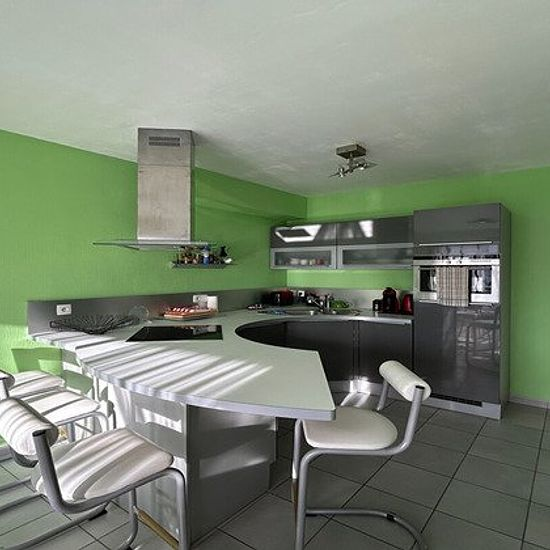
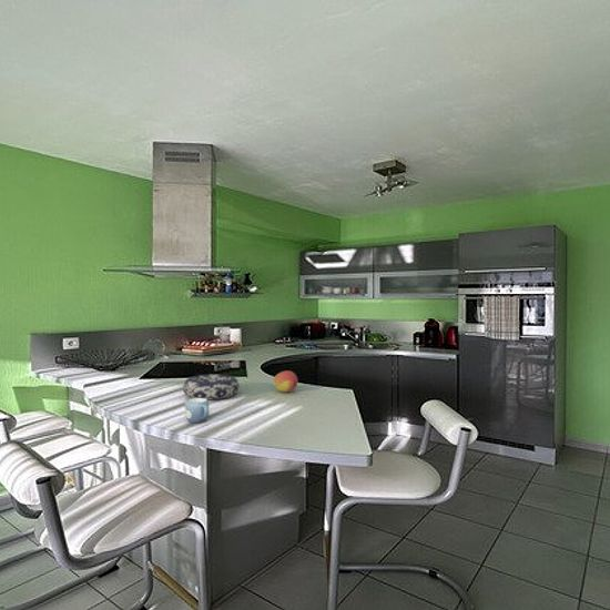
+ mug [184,398,210,424]
+ decorative bowl [182,374,241,400]
+ fruit [273,369,299,393]
